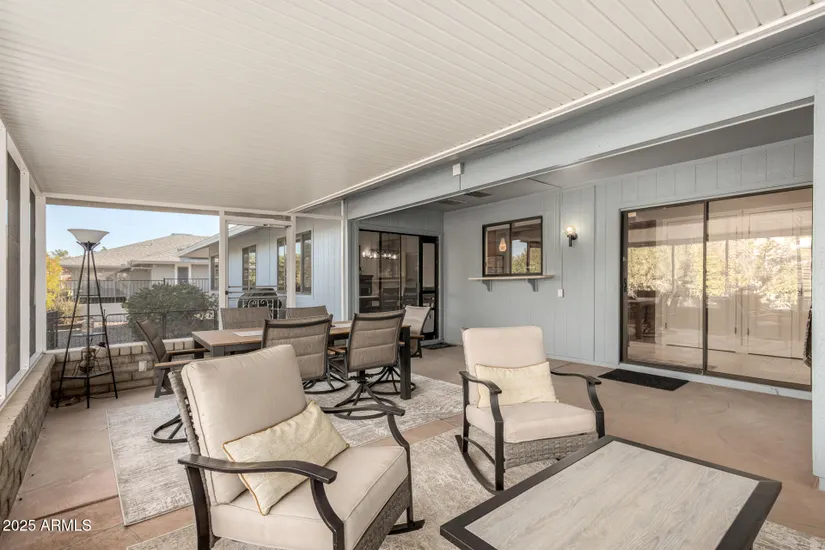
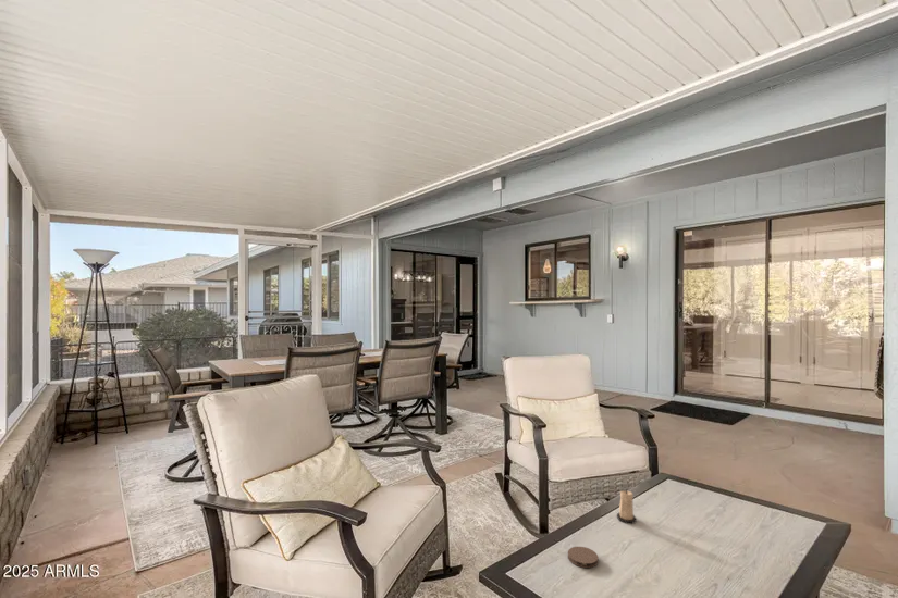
+ coaster [567,546,599,569]
+ candle [616,488,637,524]
